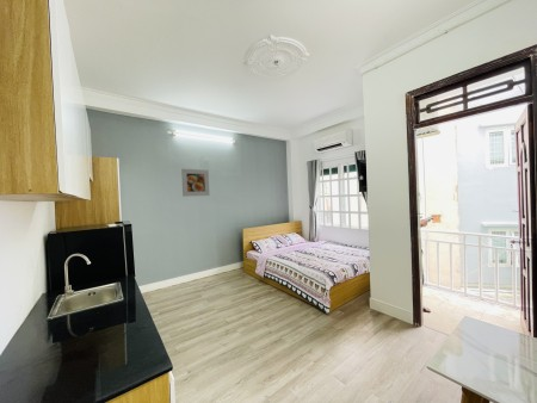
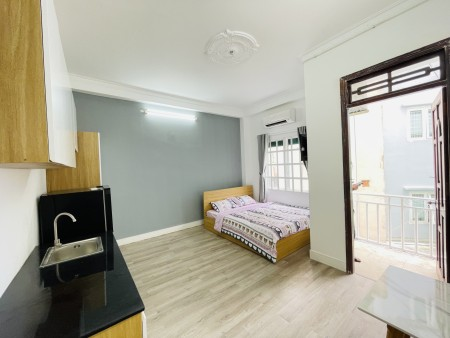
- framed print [180,168,210,198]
